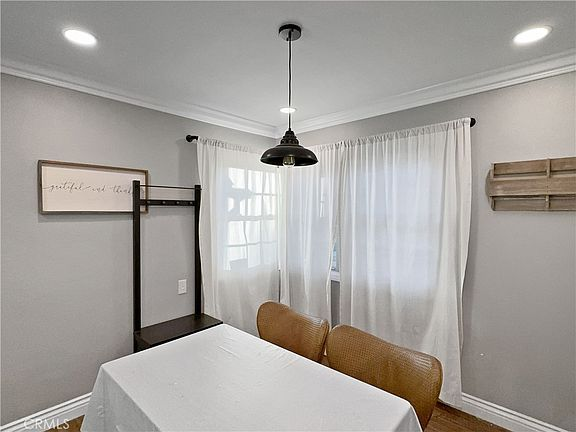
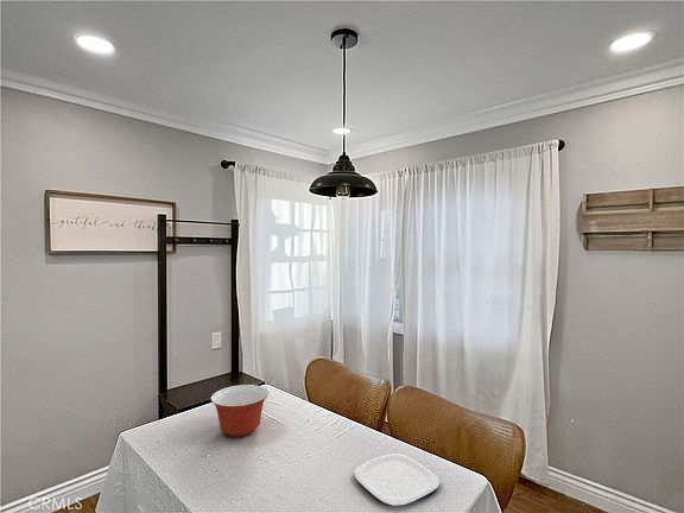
+ plate [353,452,441,507]
+ mixing bowl [210,384,270,438]
